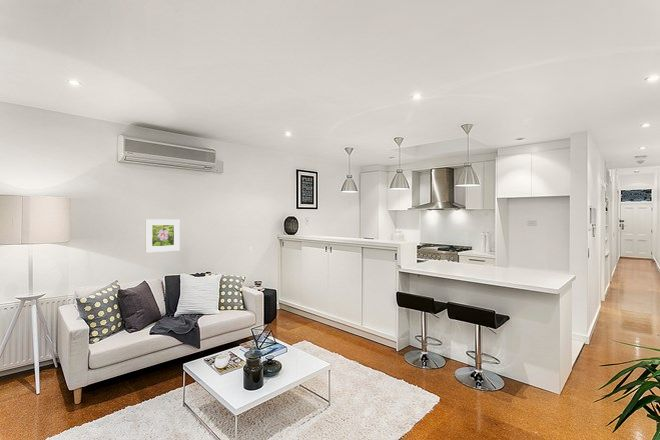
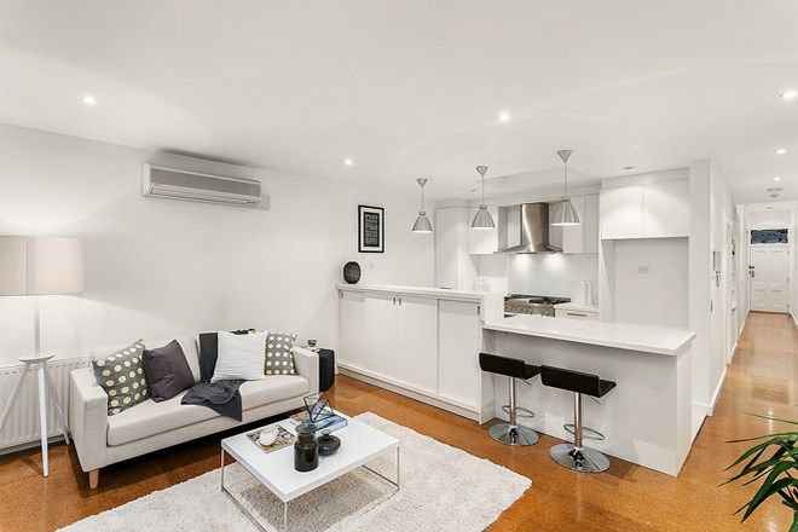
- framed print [145,218,181,253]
